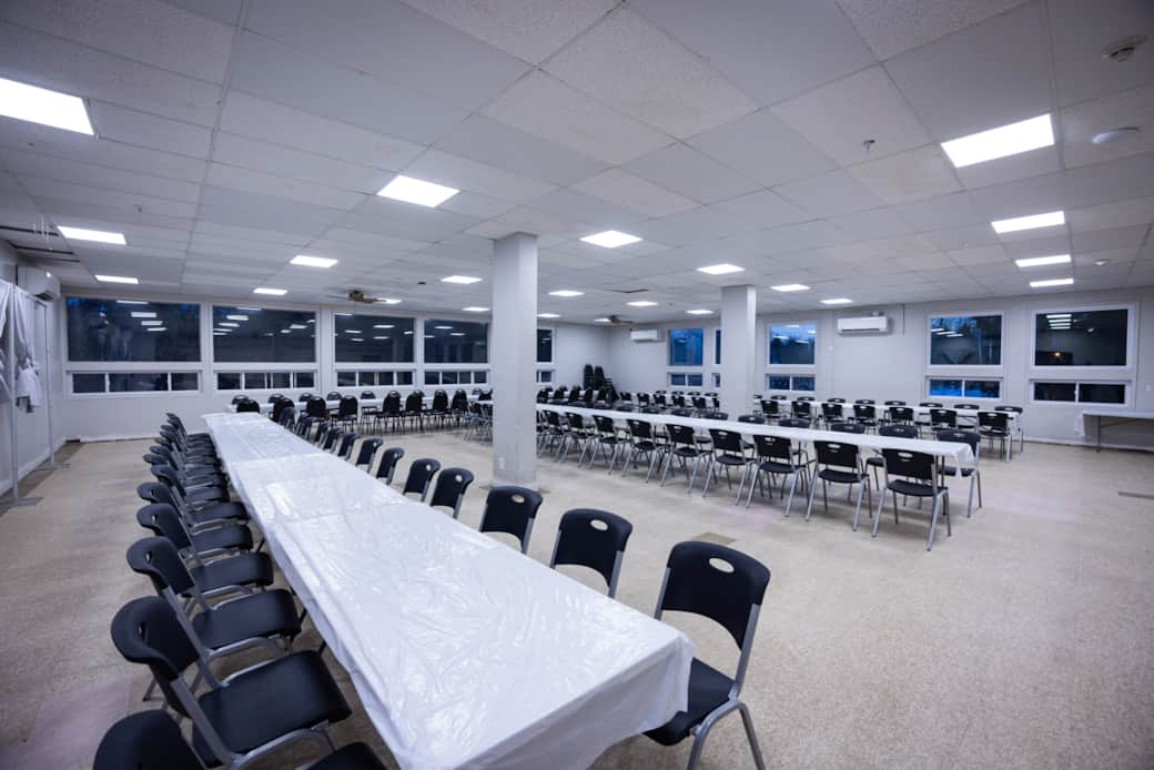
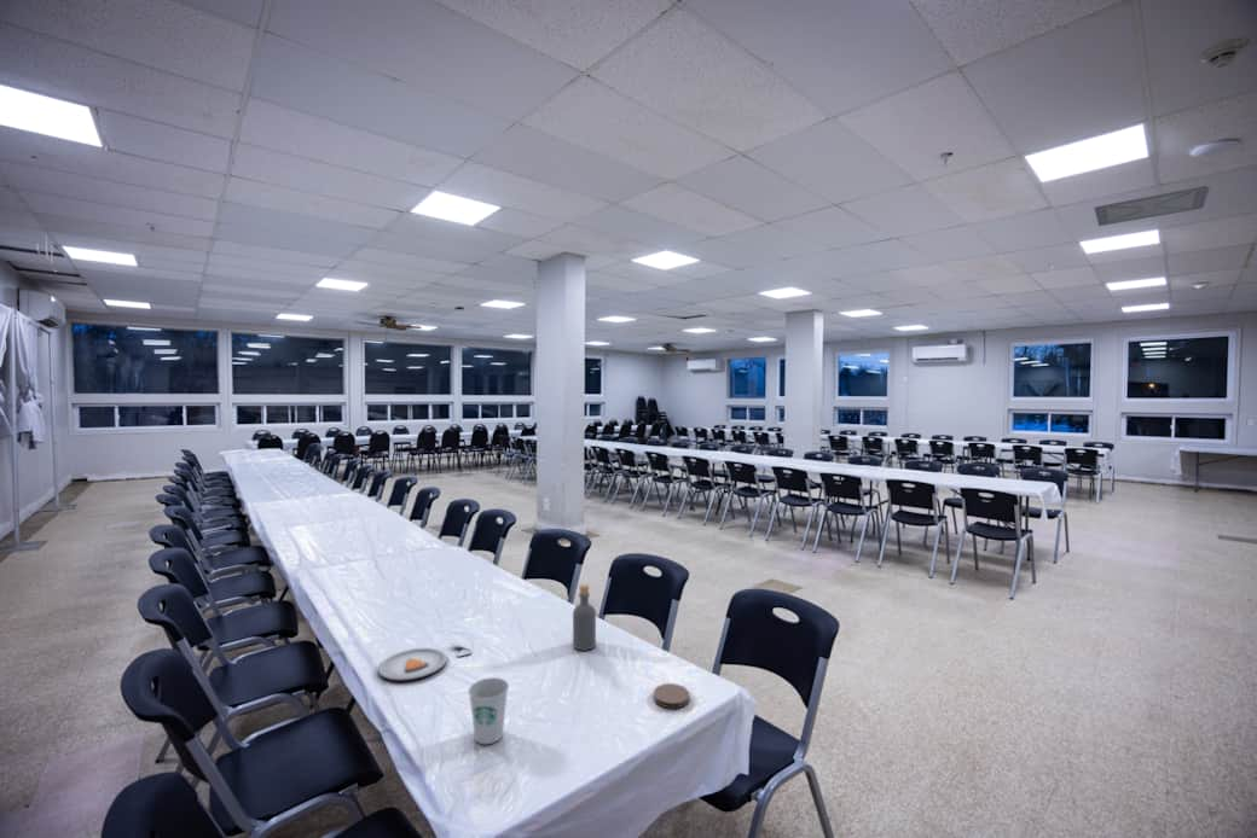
+ coaster [653,682,690,710]
+ dinner plate [377,641,473,681]
+ paper cup [467,676,510,745]
+ bottle [572,583,597,652]
+ ceiling vent [1093,185,1211,227]
